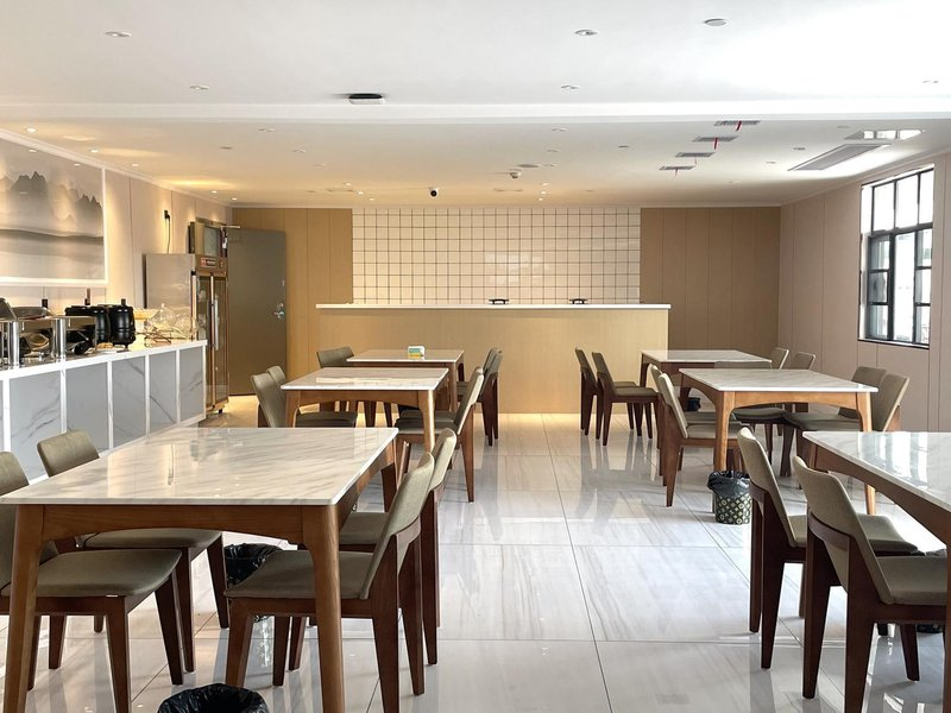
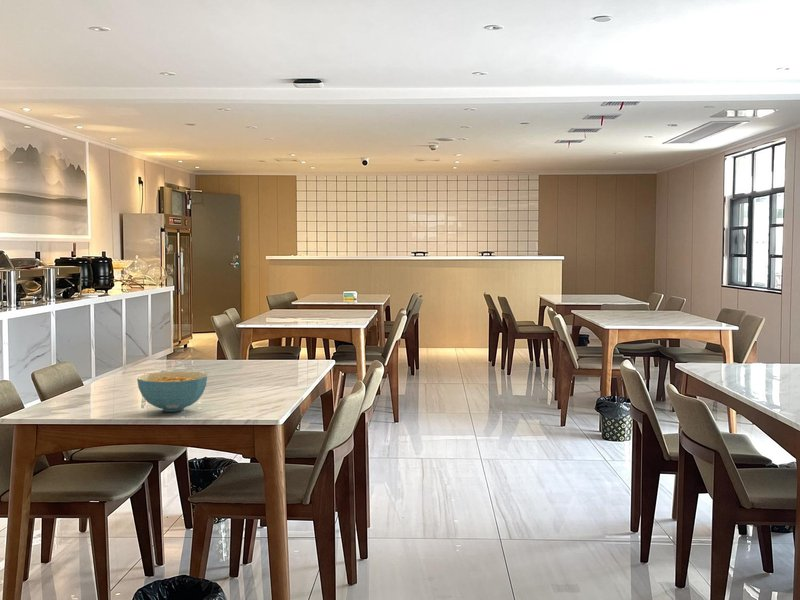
+ cereal bowl [136,370,208,413]
